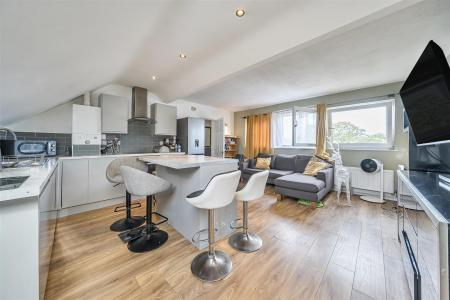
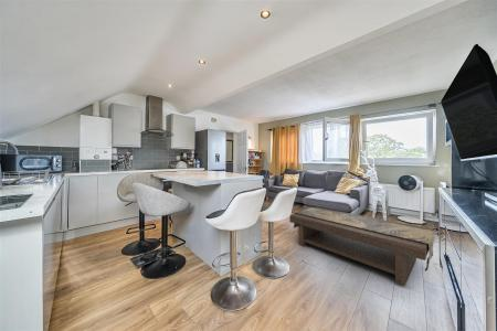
+ coffee table [288,206,435,287]
